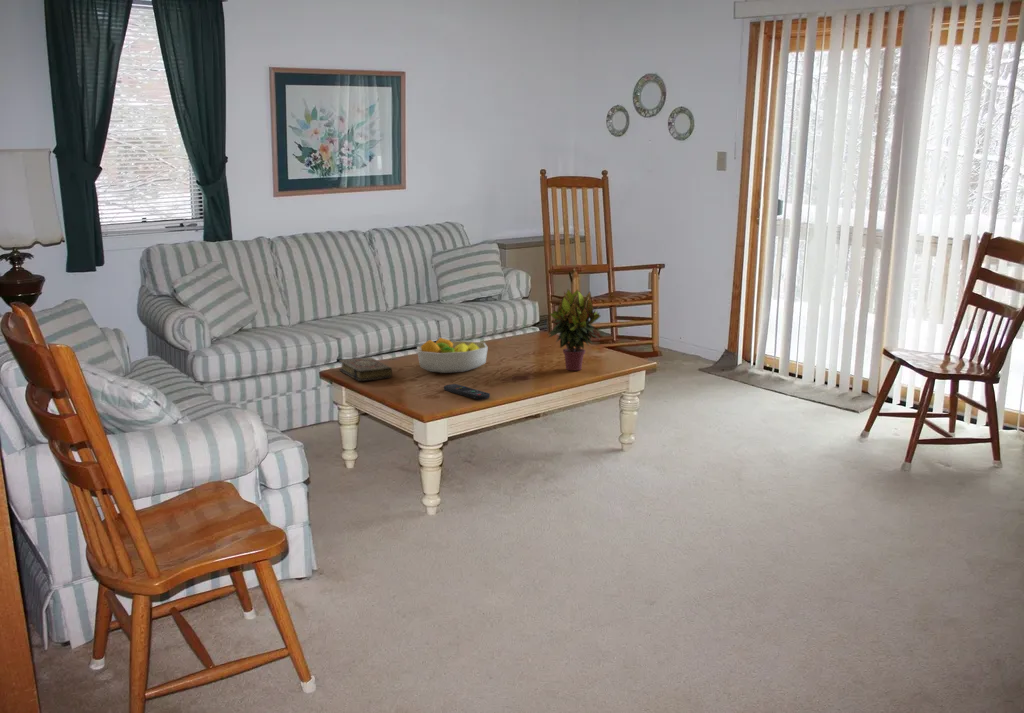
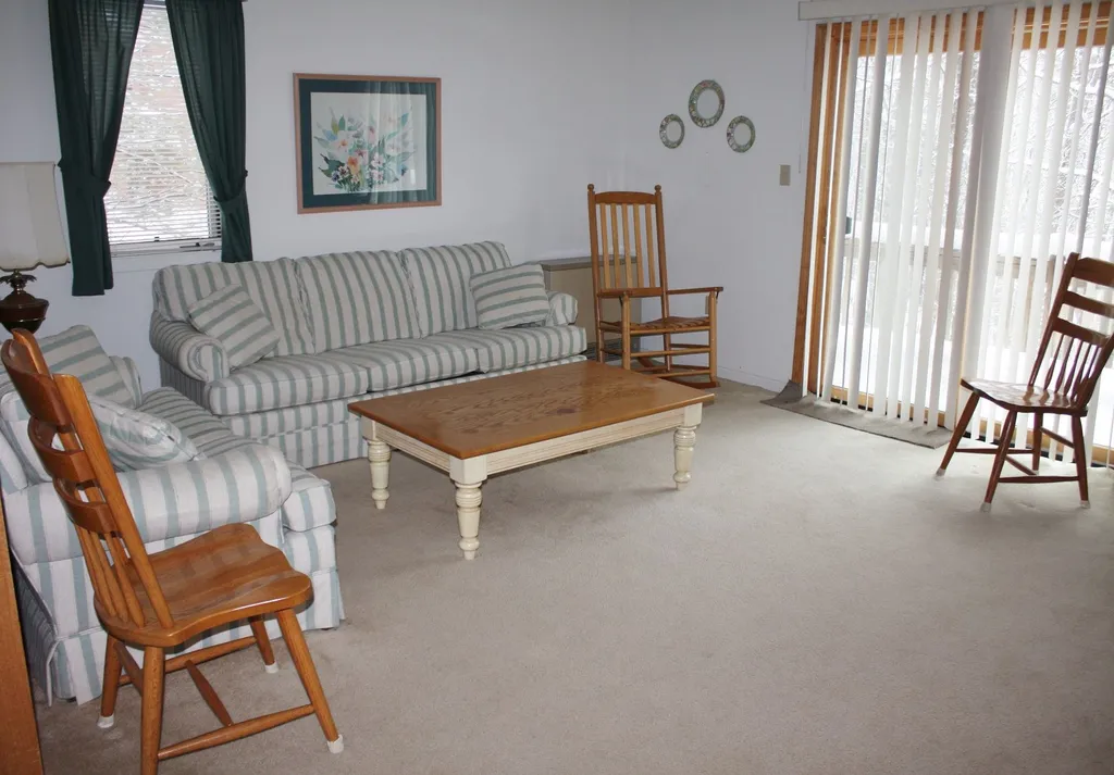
- book [338,357,393,382]
- remote control [443,383,491,401]
- fruit bowl [416,337,489,374]
- potted plant [547,288,601,372]
